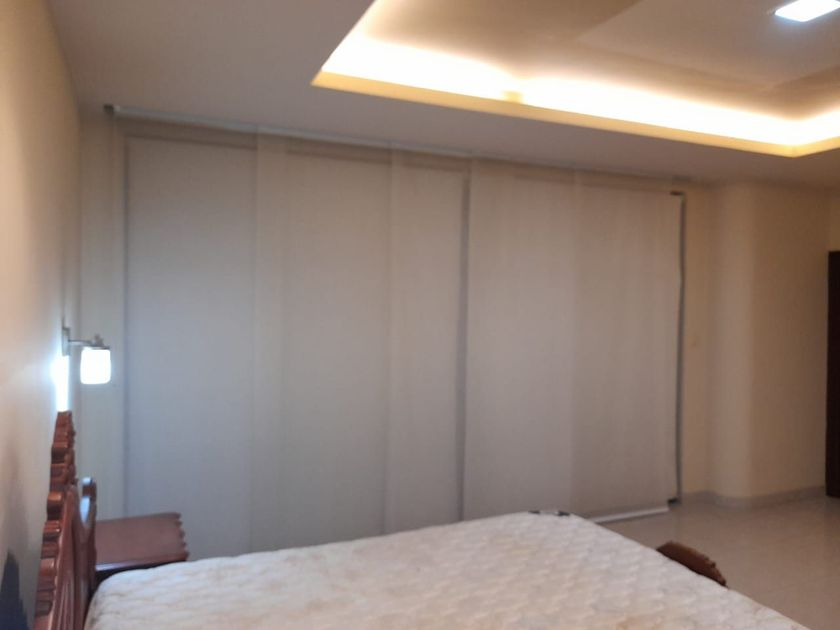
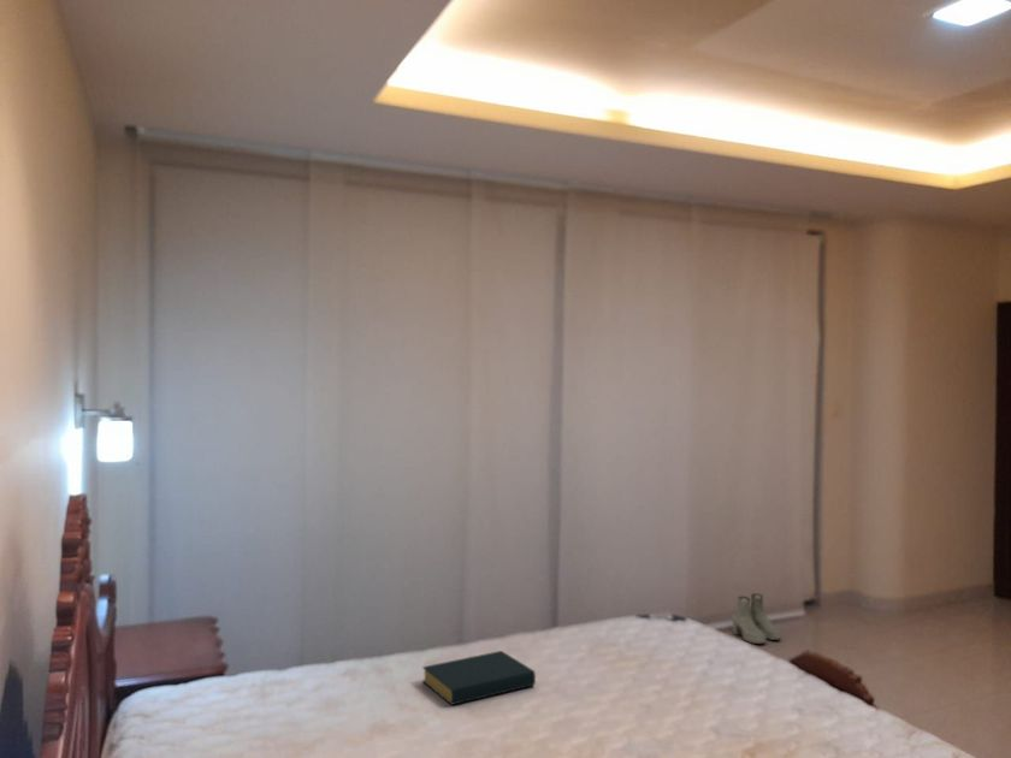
+ hardback book [421,650,537,706]
+ boots [731,592,782,645]
